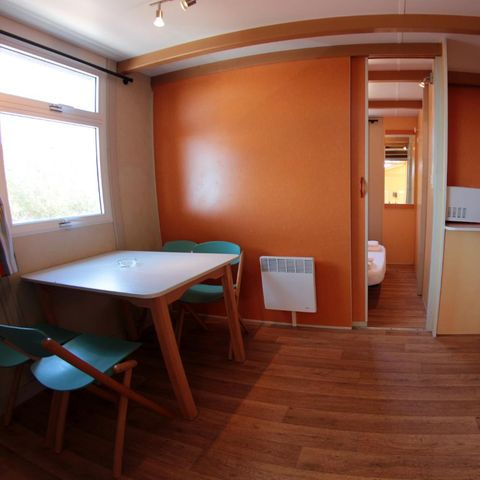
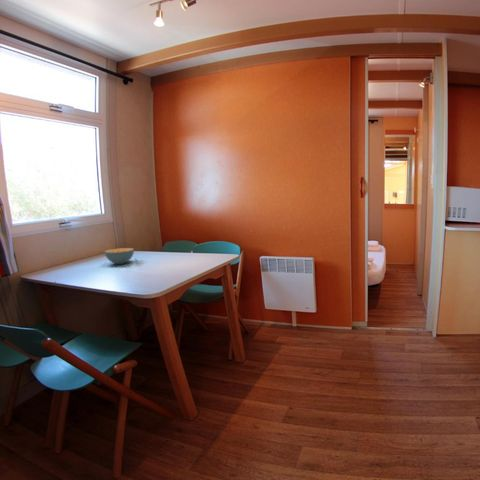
+ cereal bowl [103,247,135,265]
